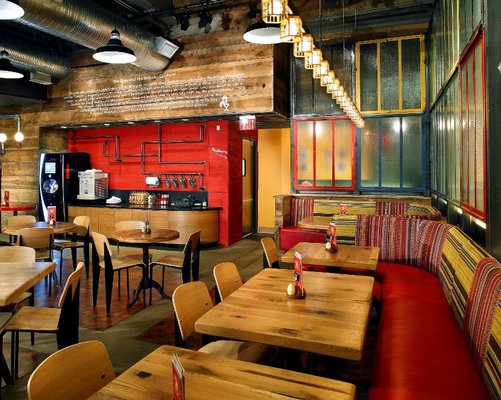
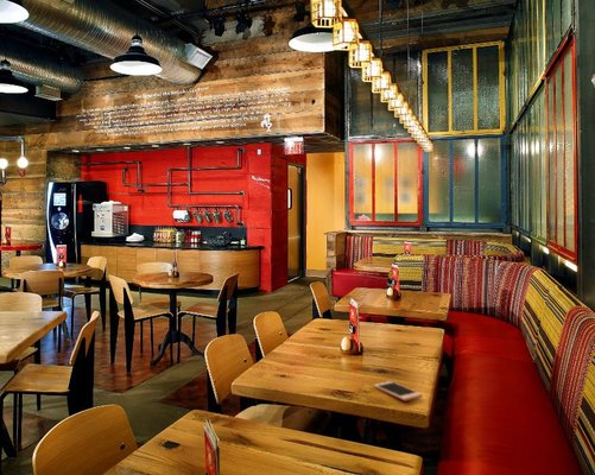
+ cell phone [373,380,424,401]
